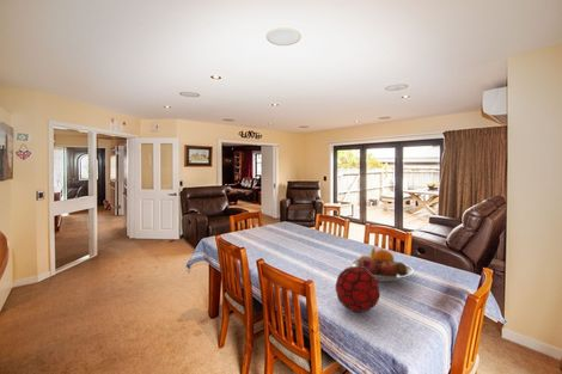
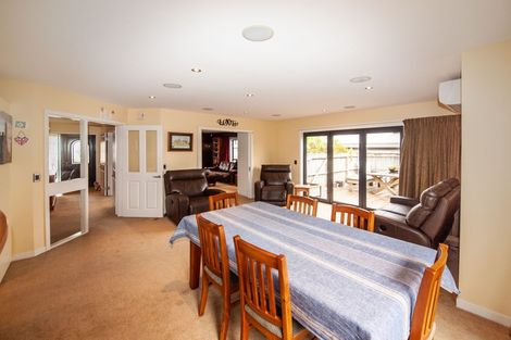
- fruit bowl [349,246,415,283]
- decorative orb [335,265,381,313]
